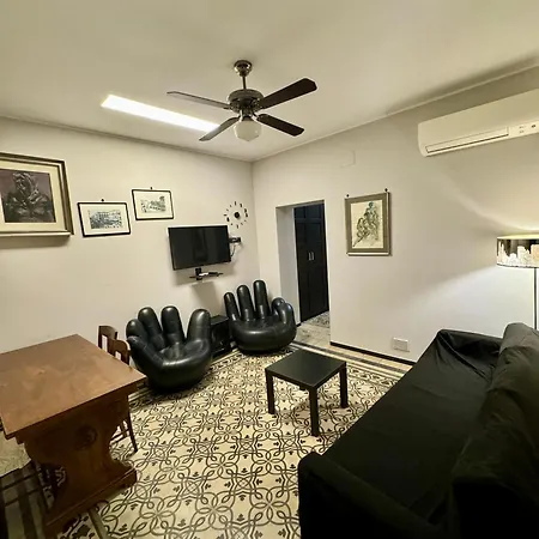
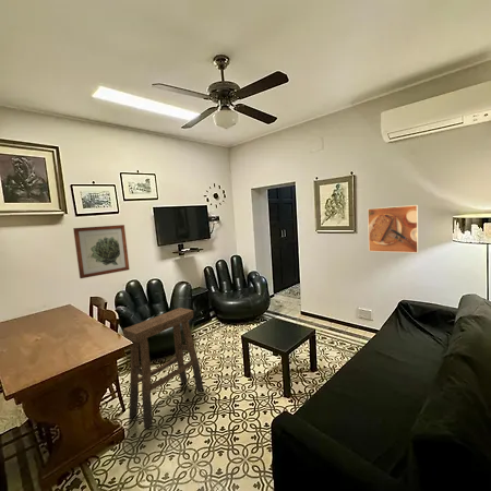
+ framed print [367,204,419,254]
+ wall art [72,224,131,279]
+ stool [122,307,204,430]
